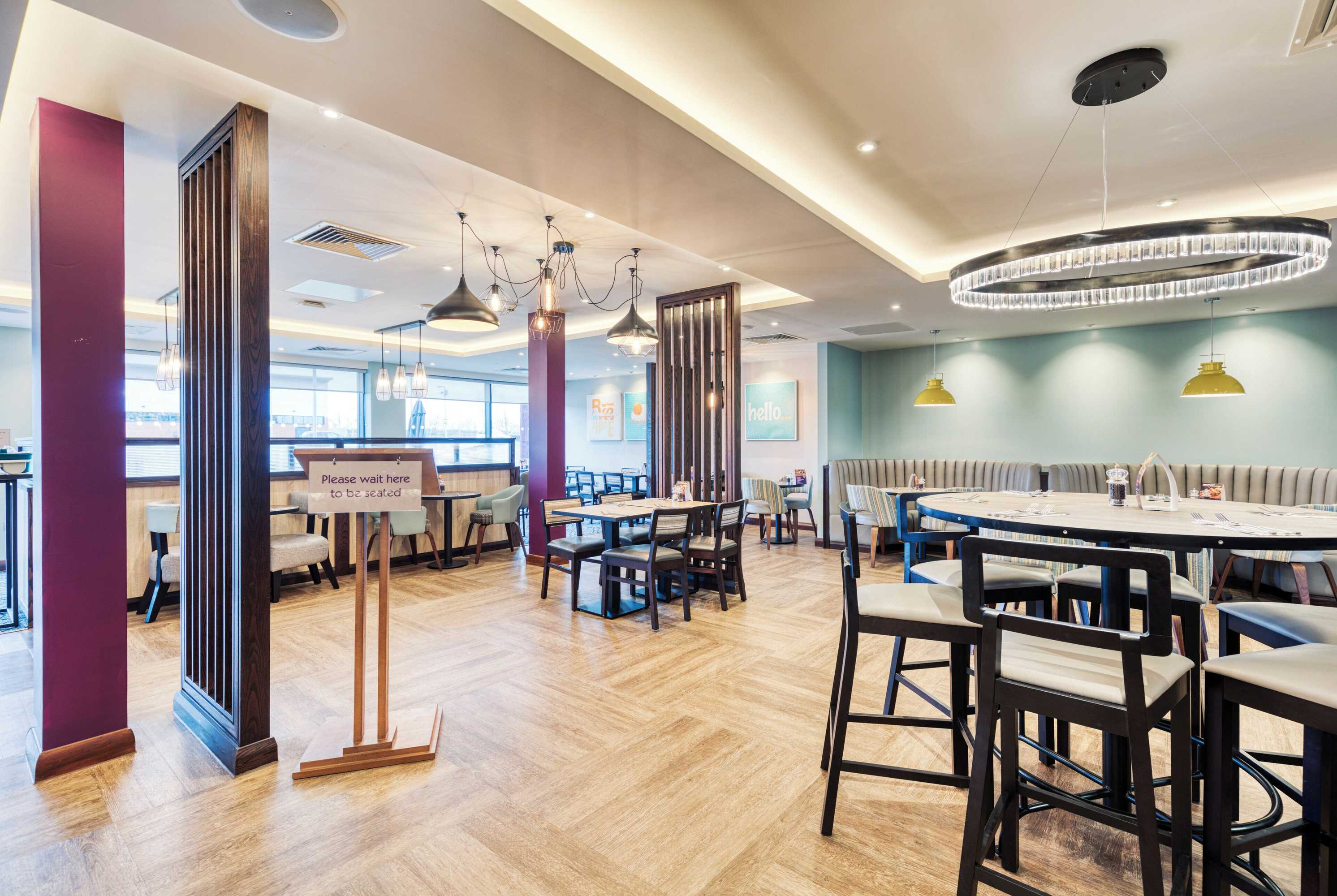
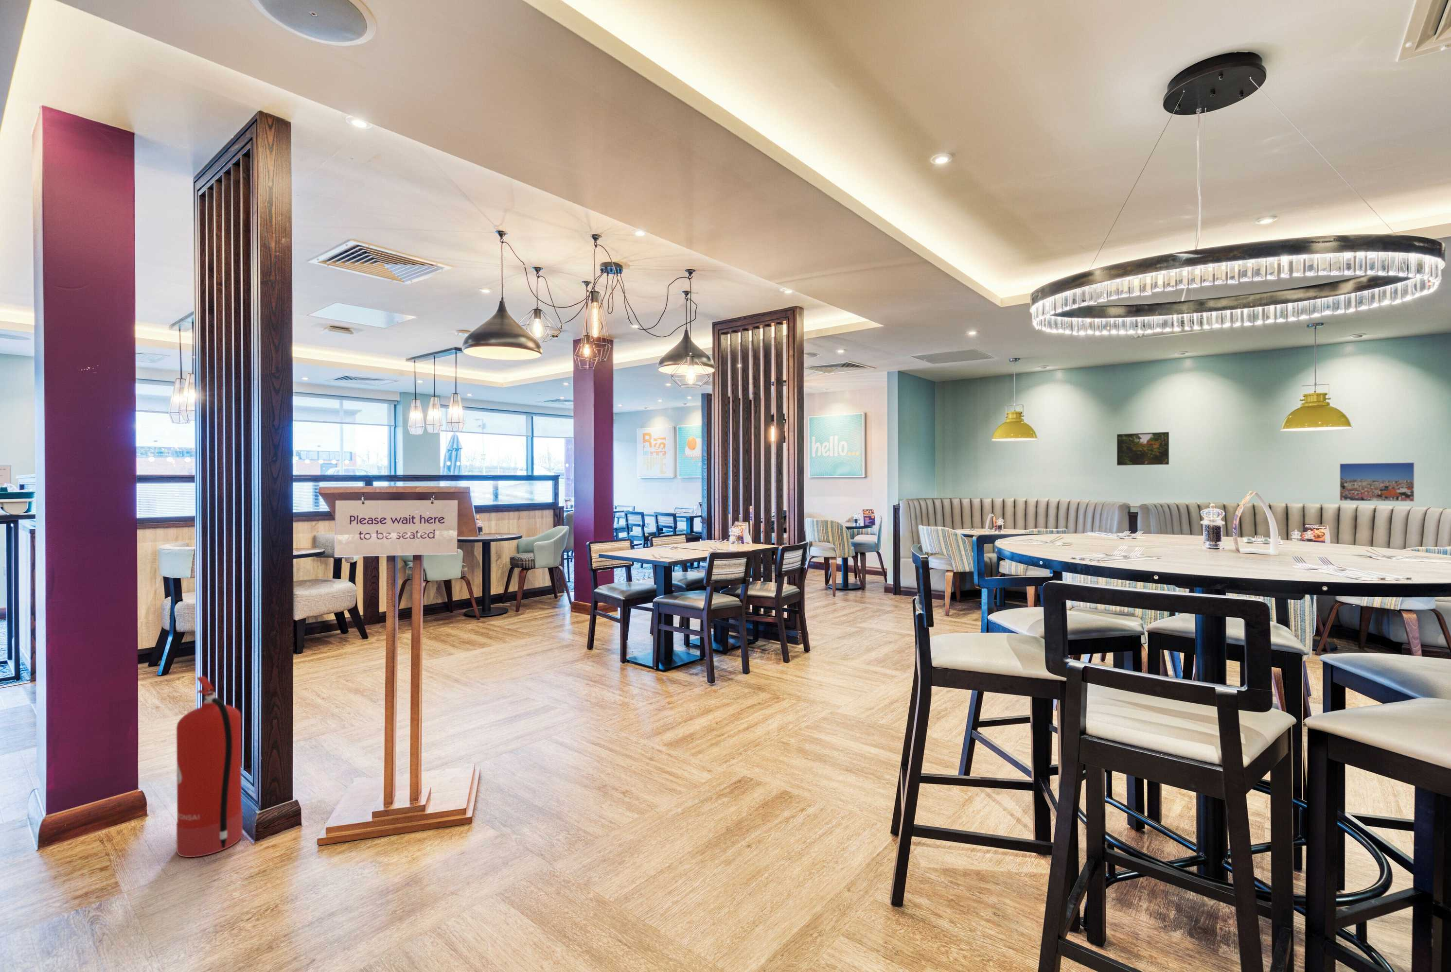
+ fire extinguisher [176,676,243,858]
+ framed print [1117,432,1170,466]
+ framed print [1339,462,1415,502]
